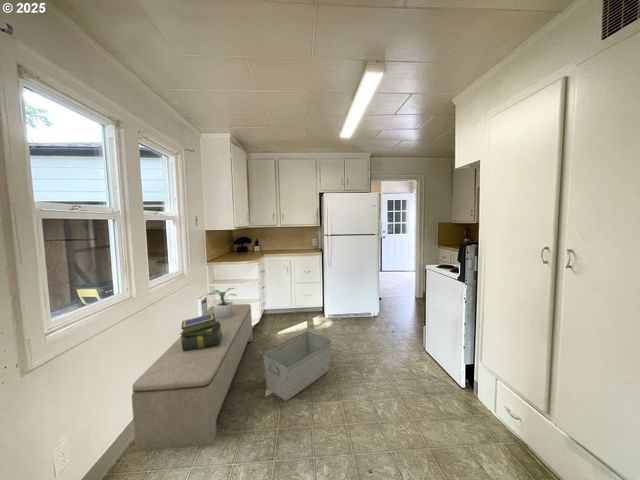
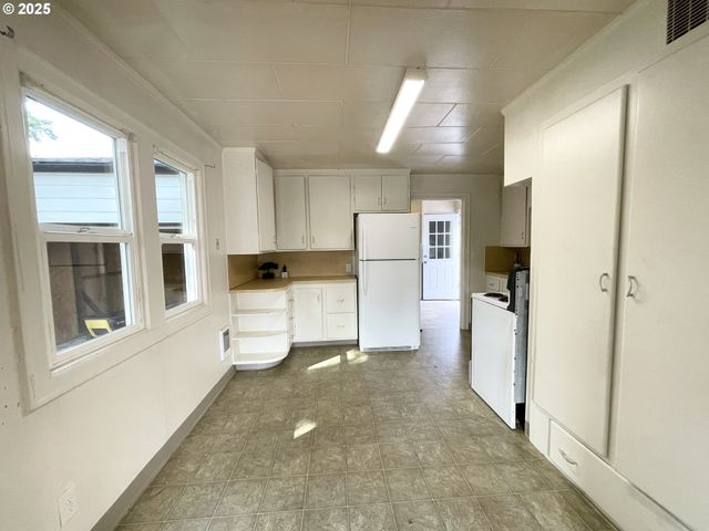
- bench [131,303,253,452]
- storage bin [262,330,333,402]
- stack of books [178,313,223,351]
- potted plant [207,287,238,319]
